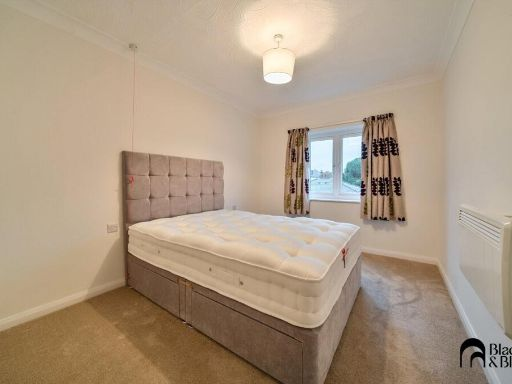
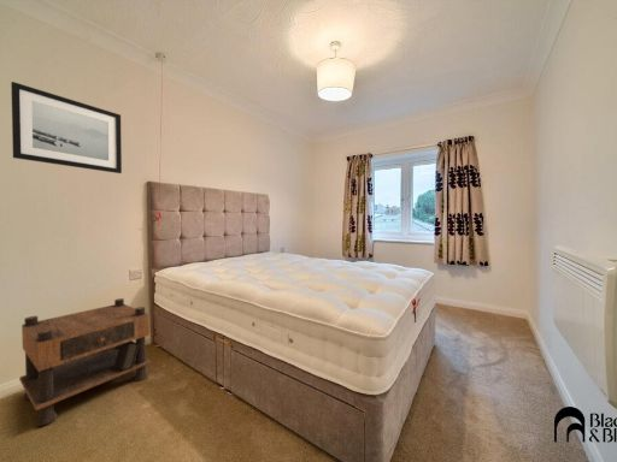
+ nightstand [18,297,152,427]
+ wall art [10,81,123,174]
